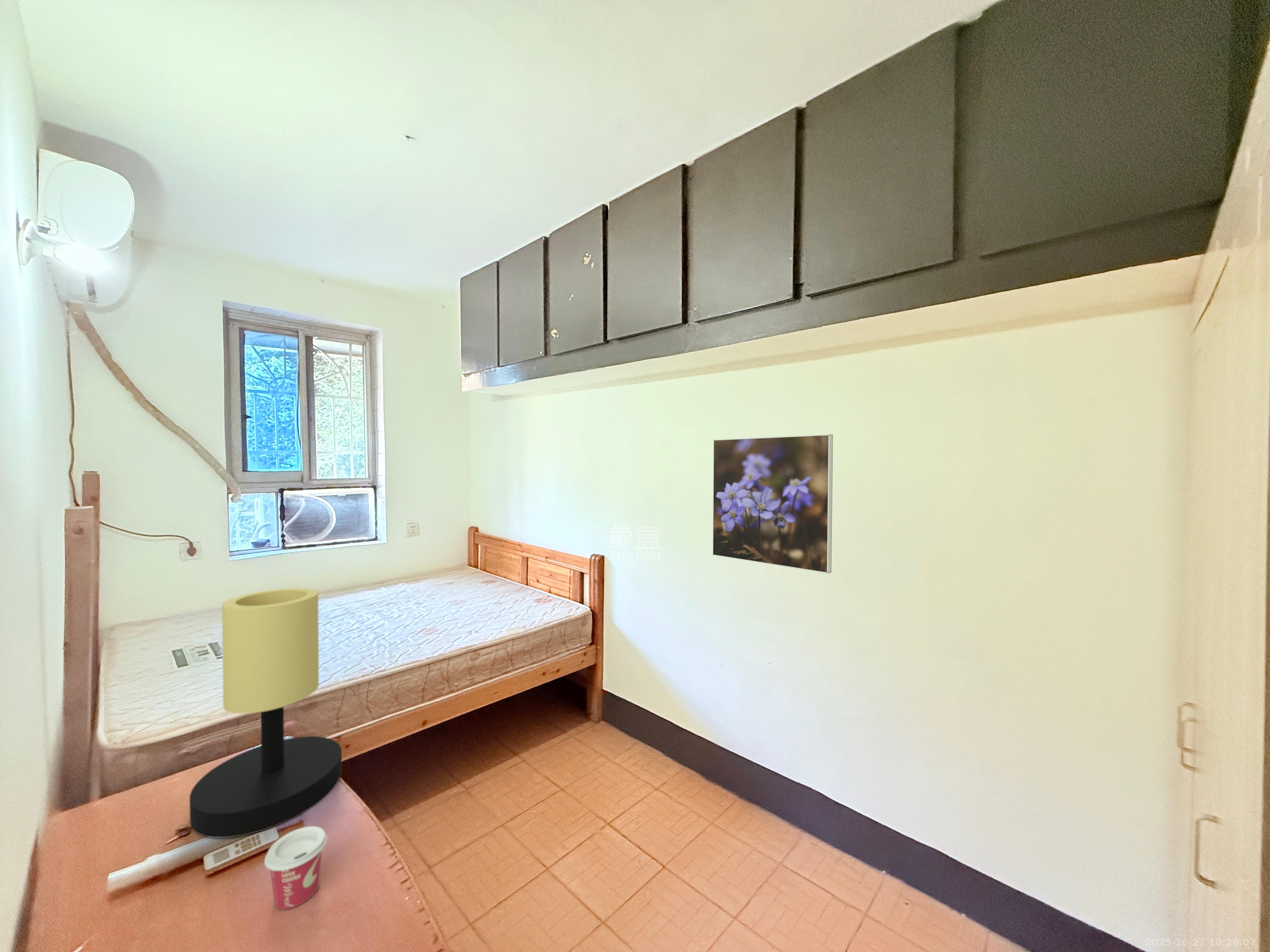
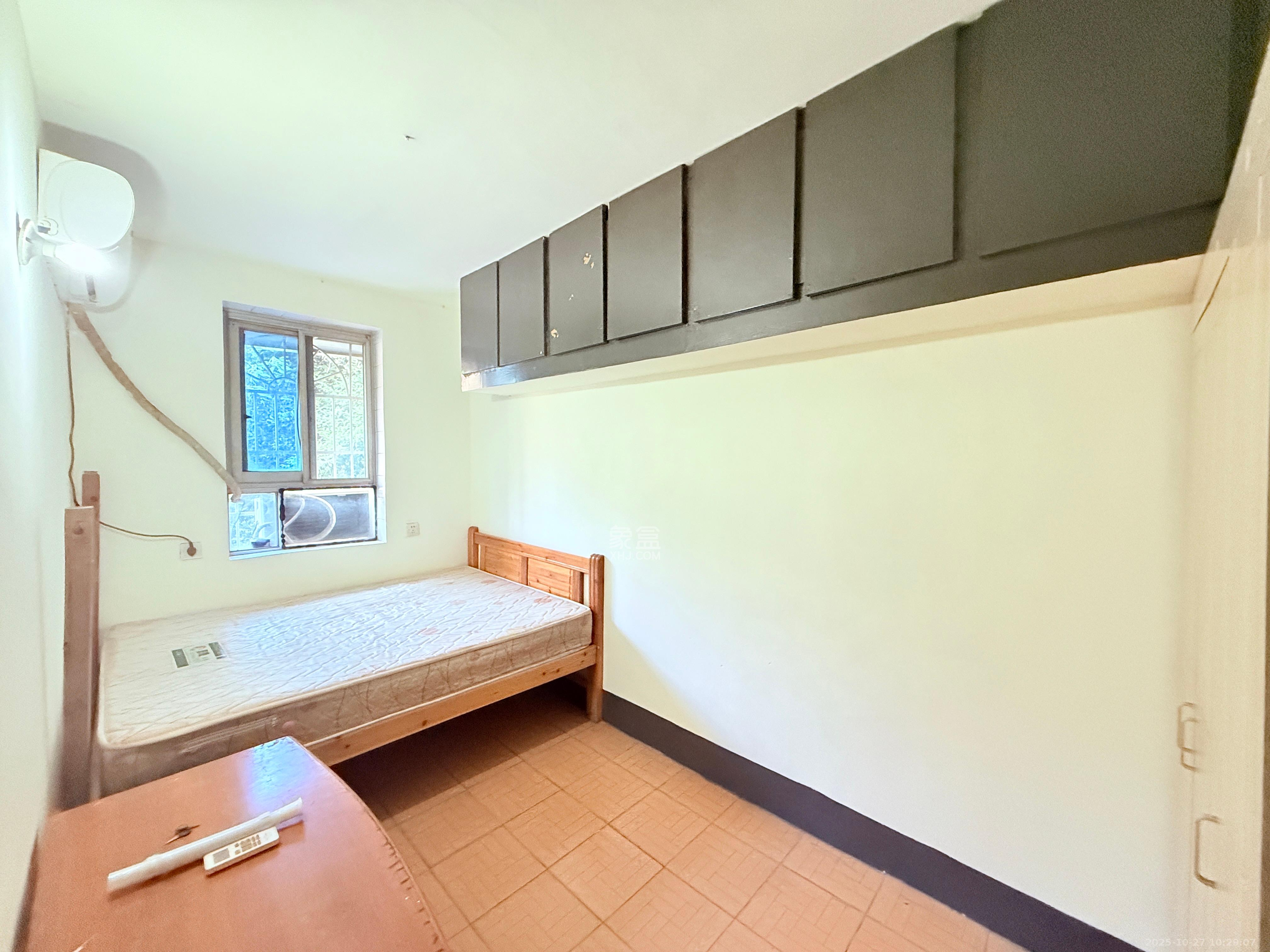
- cup [264,826,328,910]
- table lamp [189,588,342,838]
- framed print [712,434,833,574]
